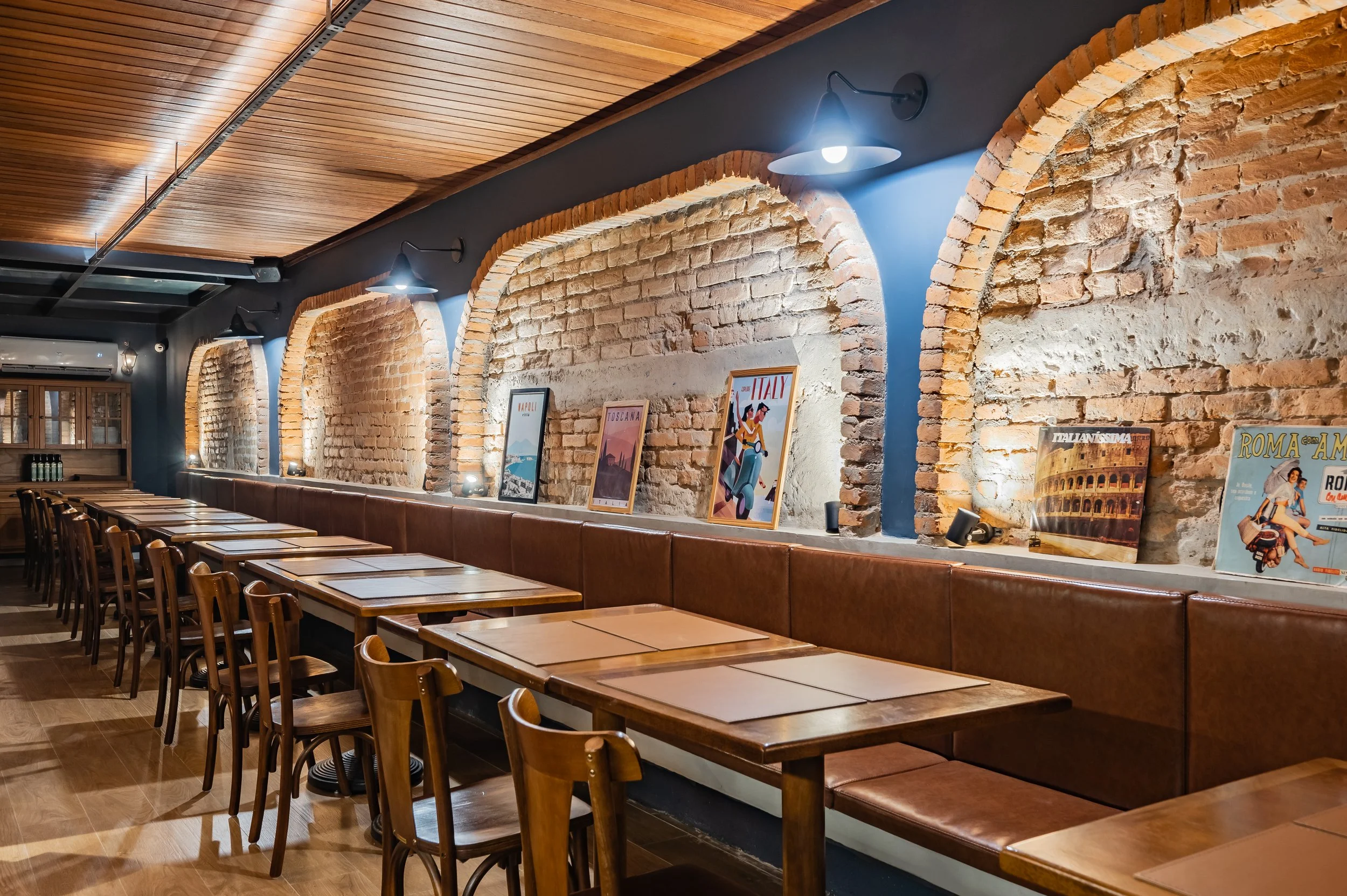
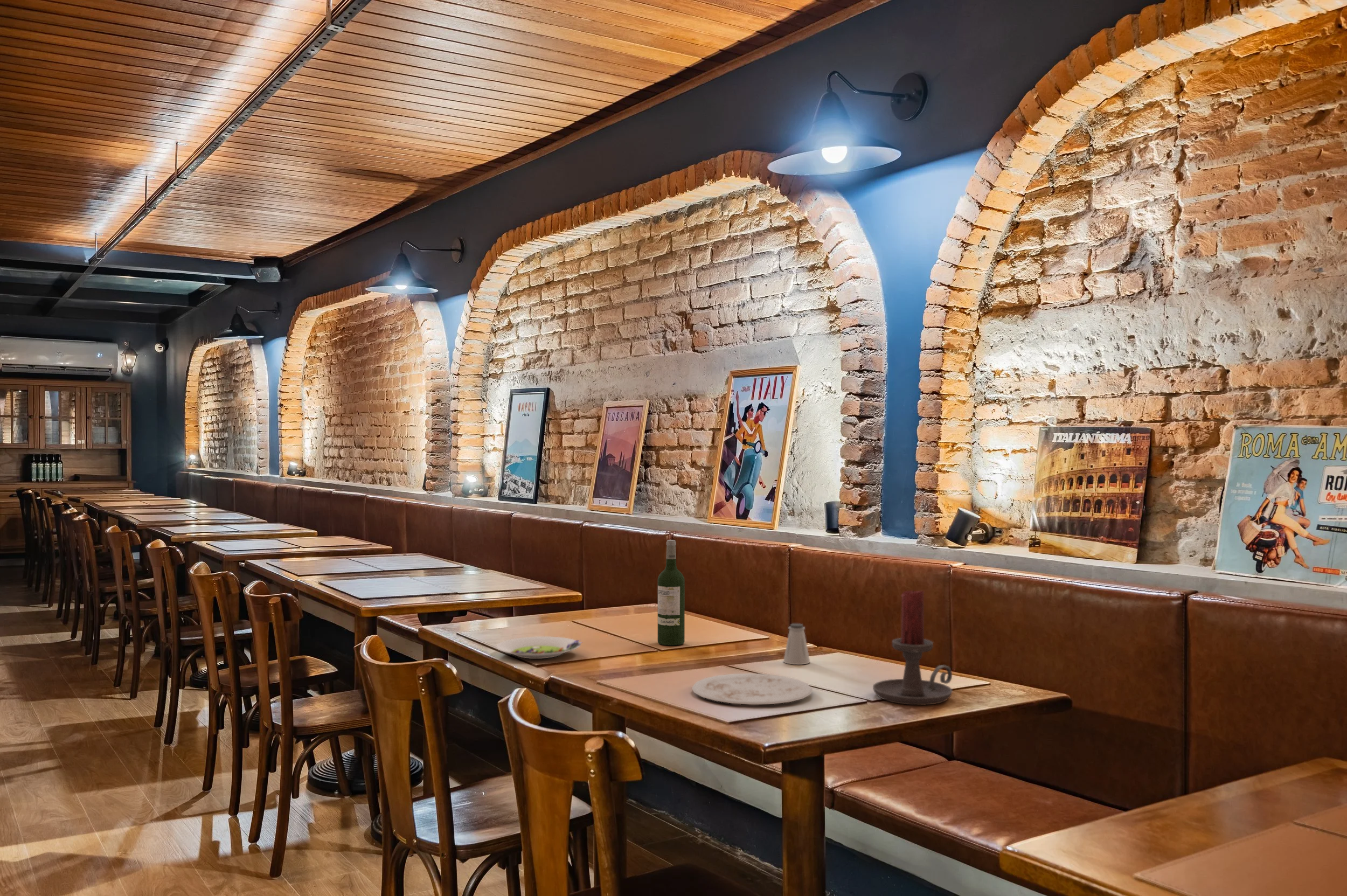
+ candle holder [872,589,953,705]
+ plate [691,673,813,705]
+ wine bottle [657,539,685,646]
+ salad plate [495,636,582,659]
+ saltshaker [783,623,810,665]
